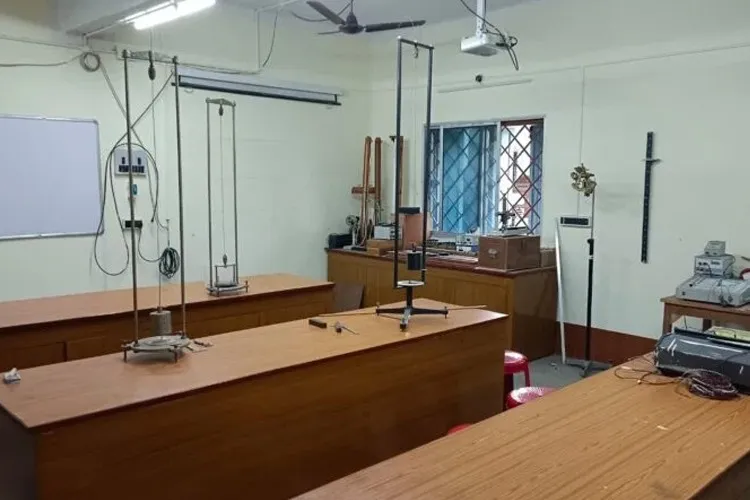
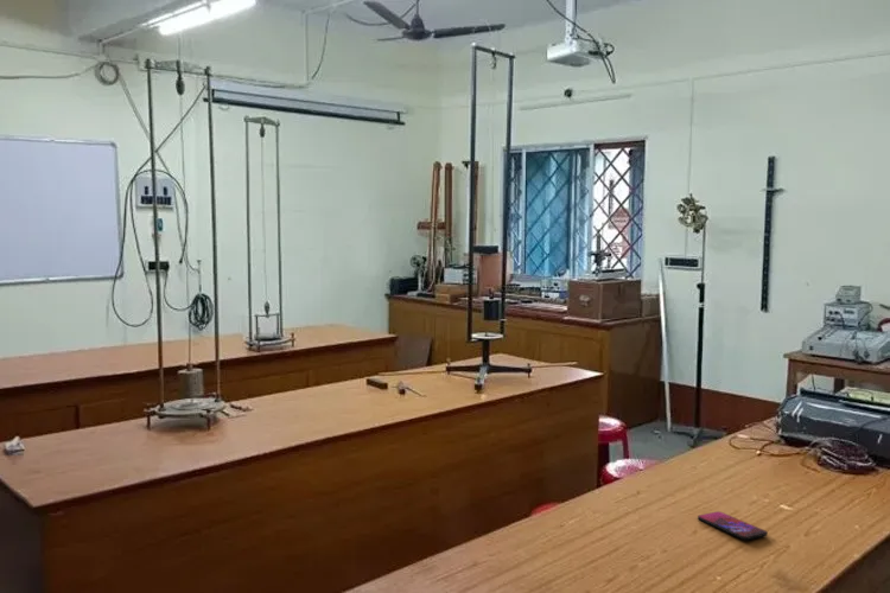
+ smartphone [697,510,769,541]
